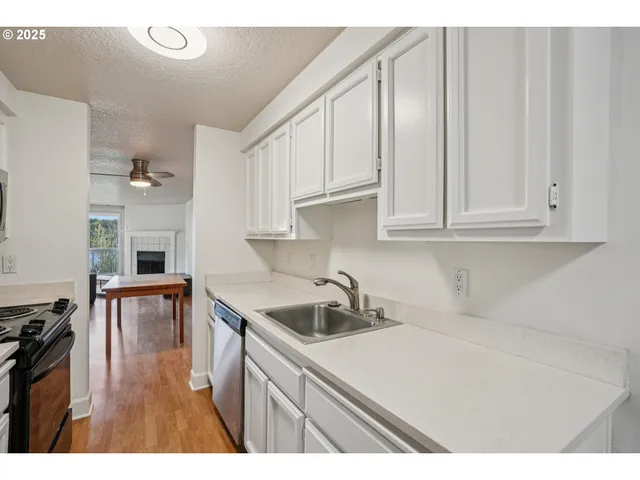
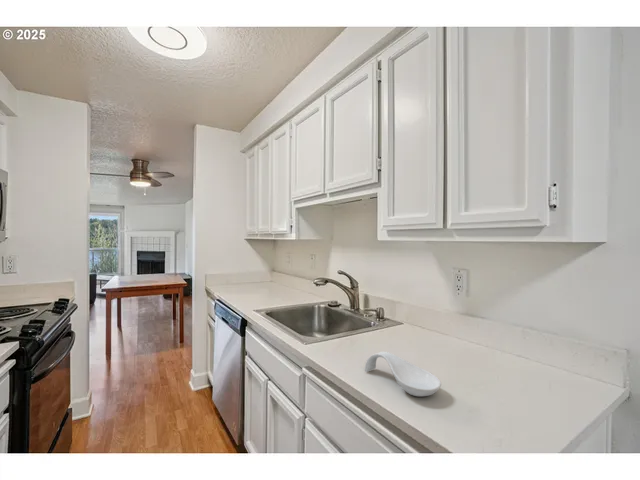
+ spoon rest [364,351,442,397]
